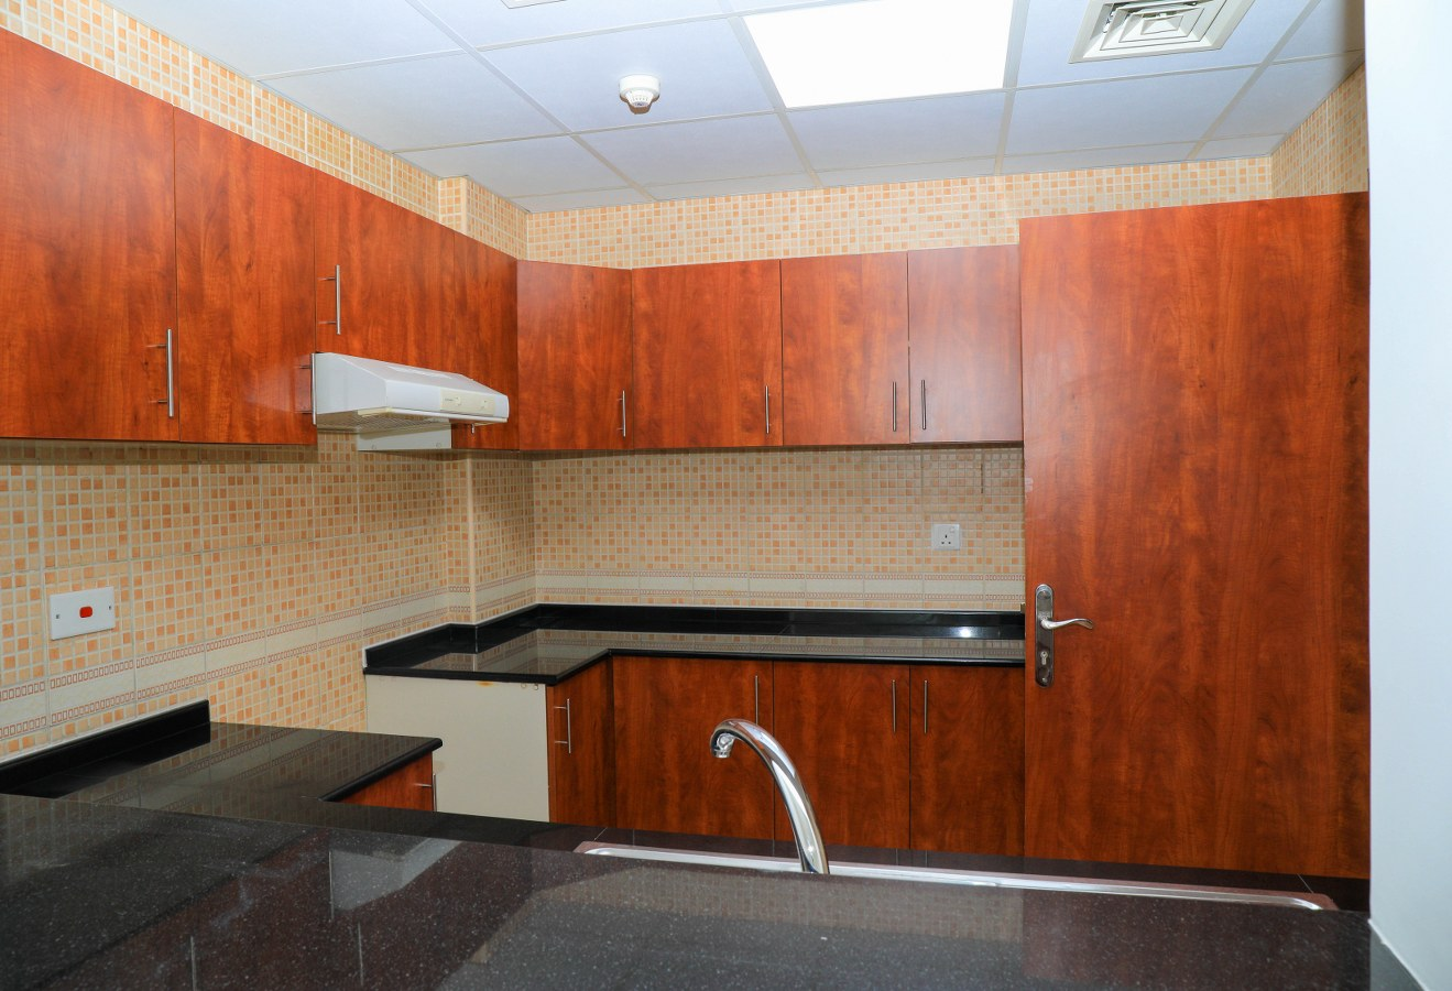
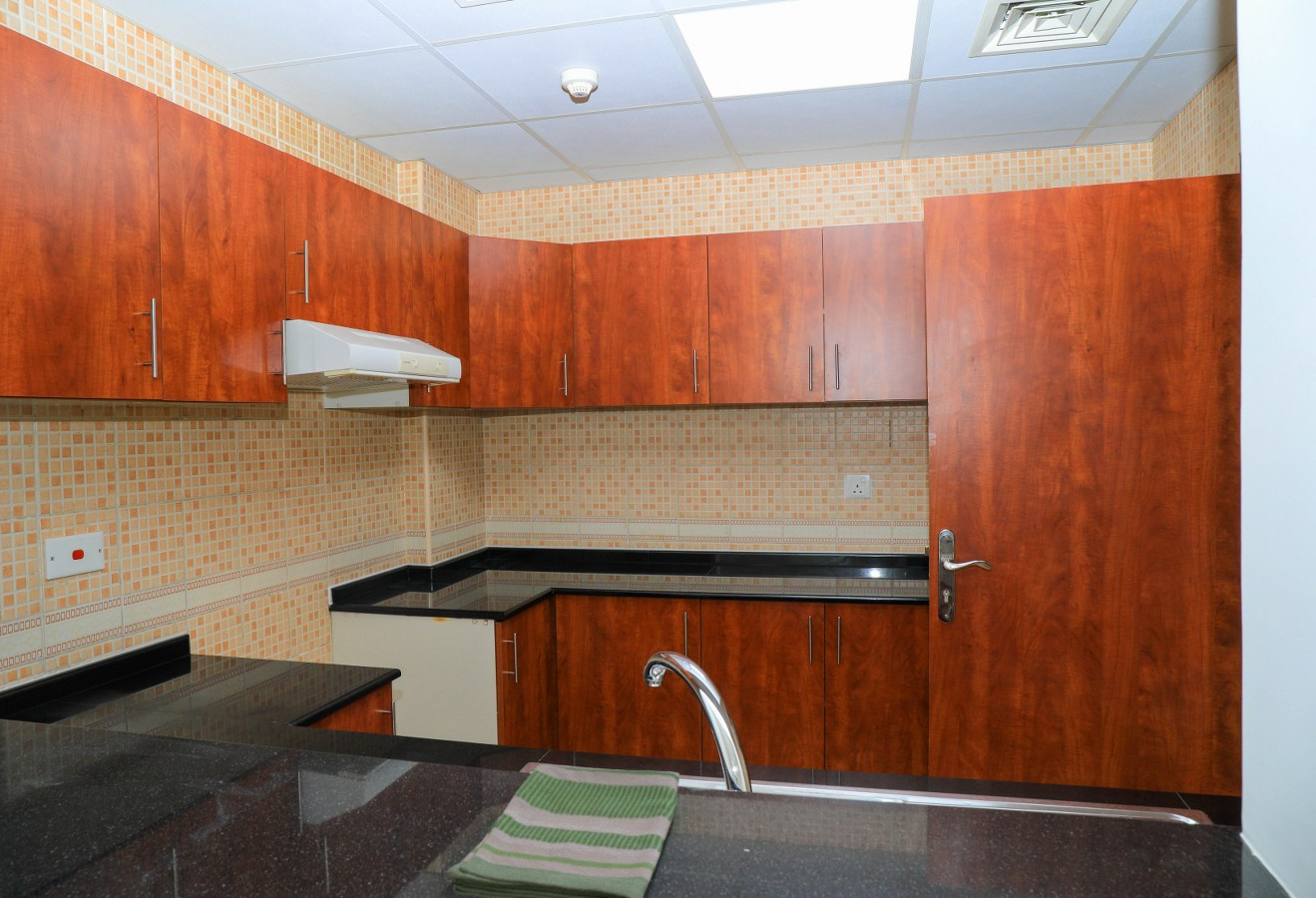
+ dish towel [444,763,680,898]
